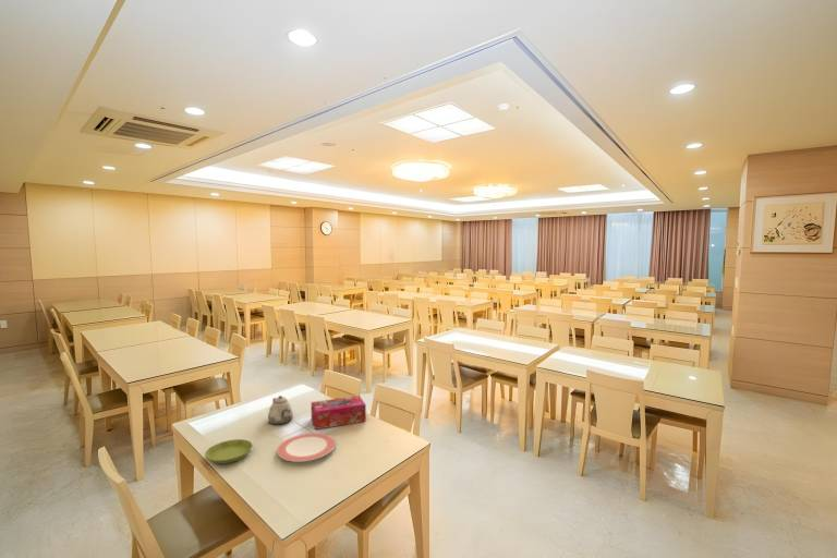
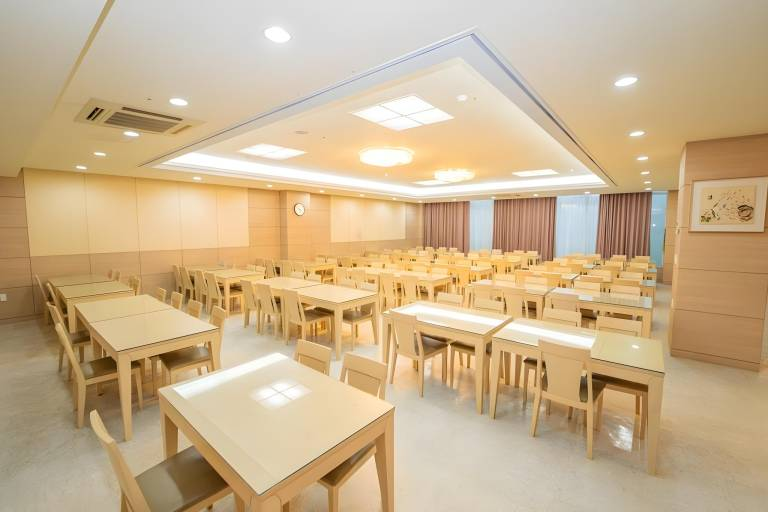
- saucer [204,438,253,464]
- teapot [267,395,294,425]
- plate [276,433,337,463]
- tissue box [311,395,367,430]
